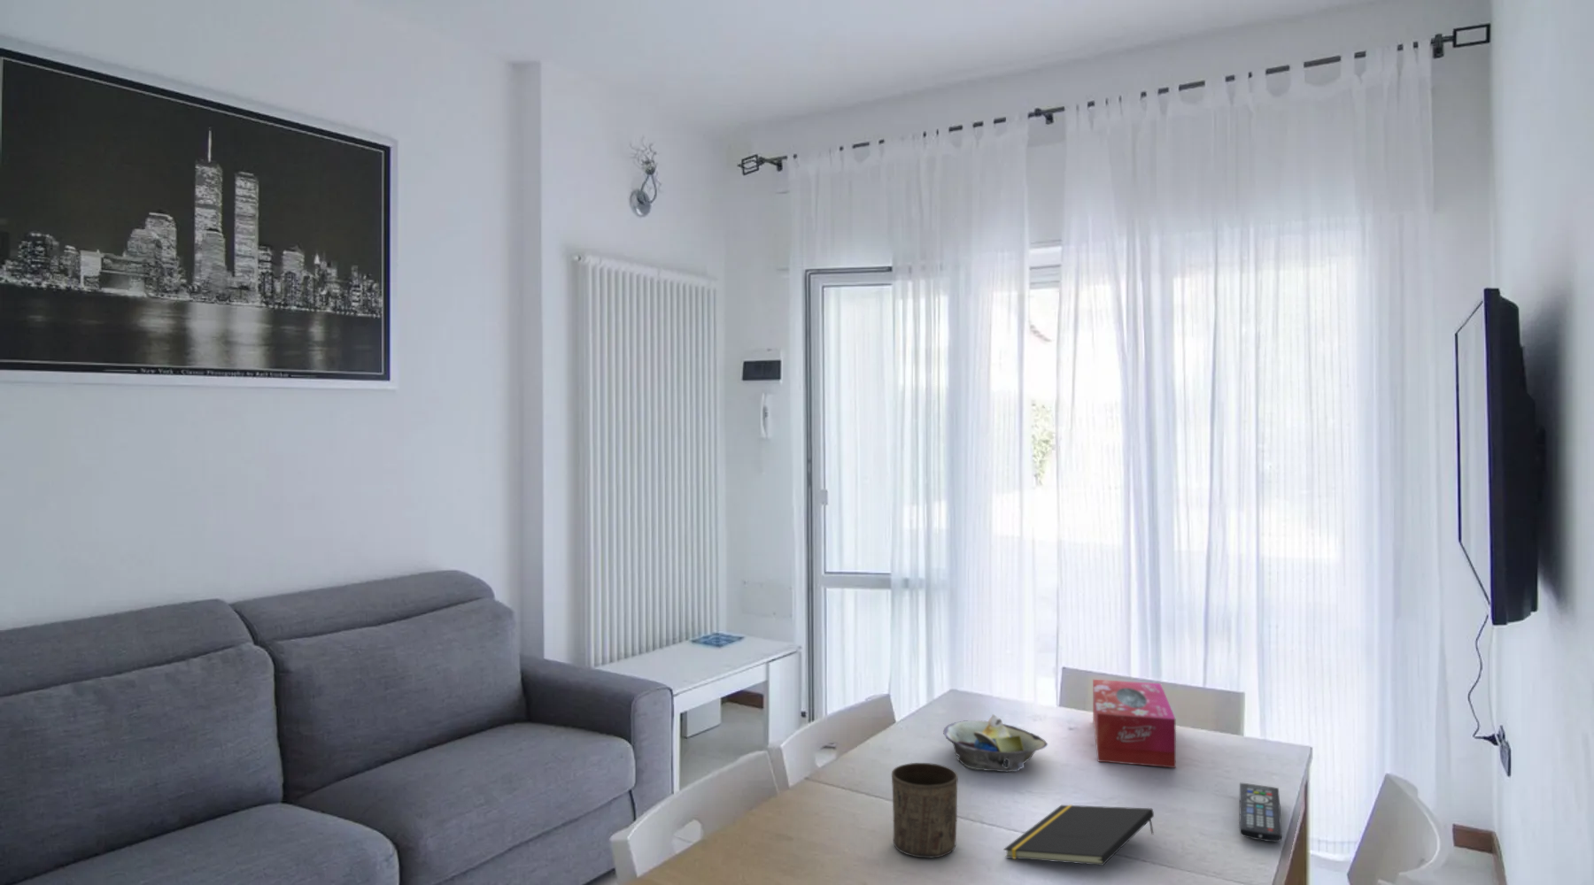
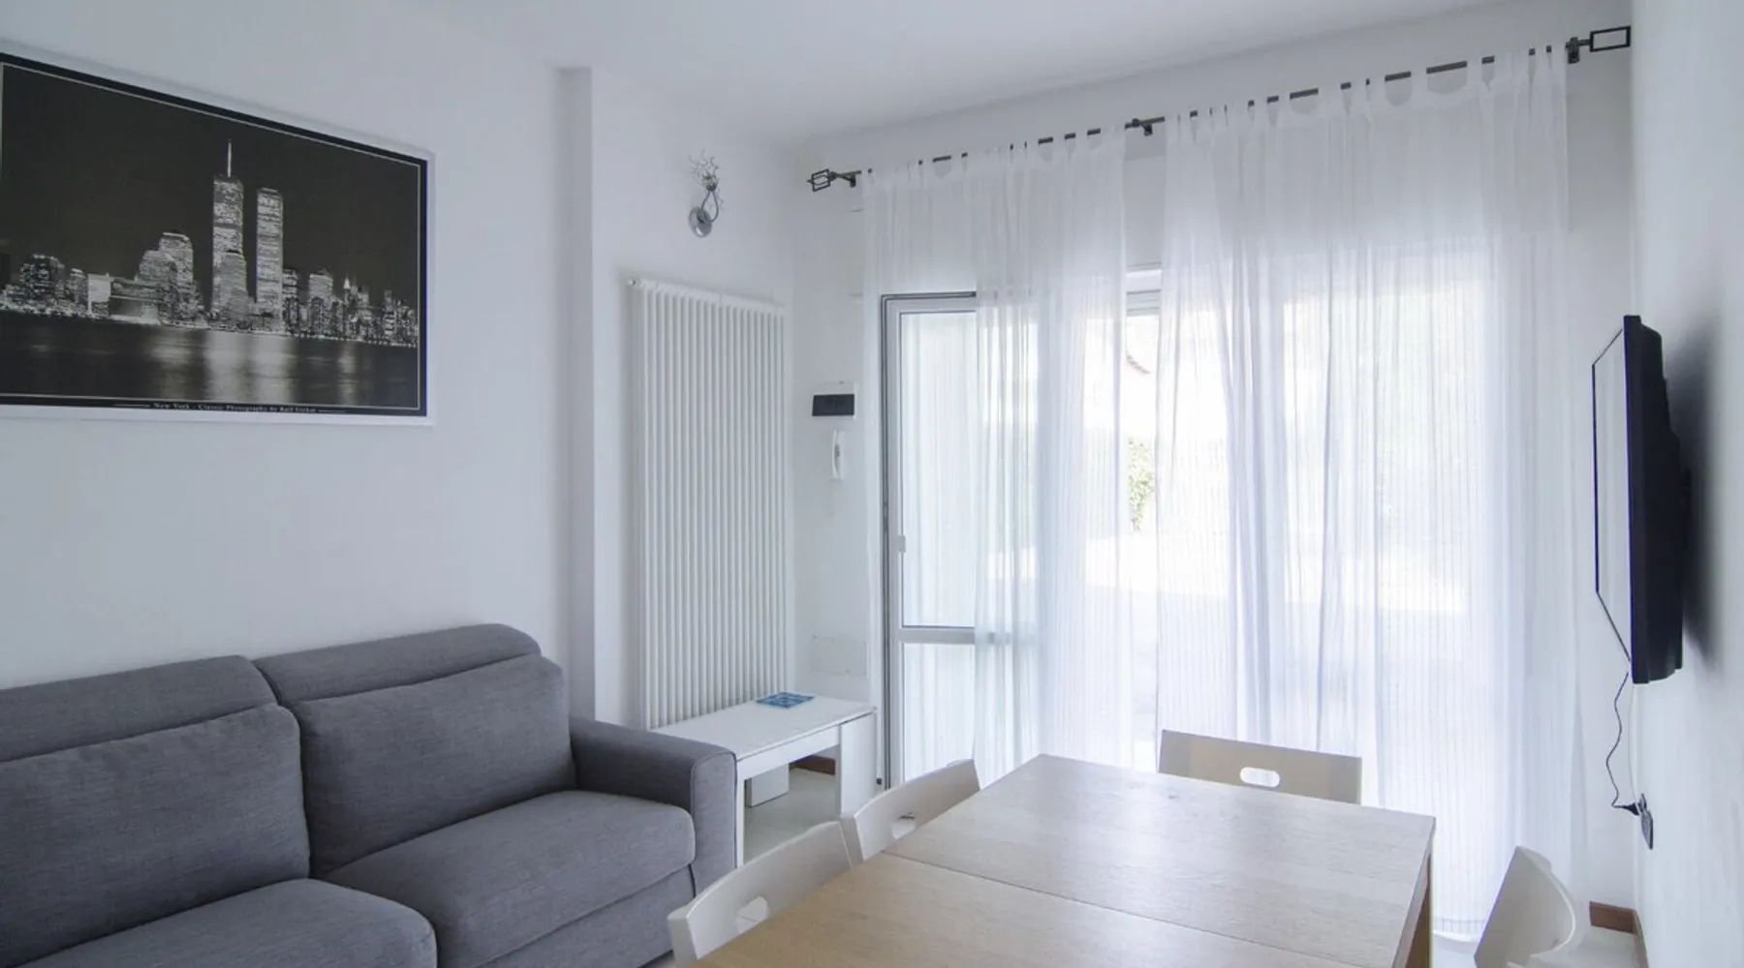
- decorative bowl [942,713,1049,773]
- tissue box [1091,679,1176,769]
- cup [891,762,959,859]
- remote control [1237,781,1282,842]
- notepad [1003,804,1155,866]
